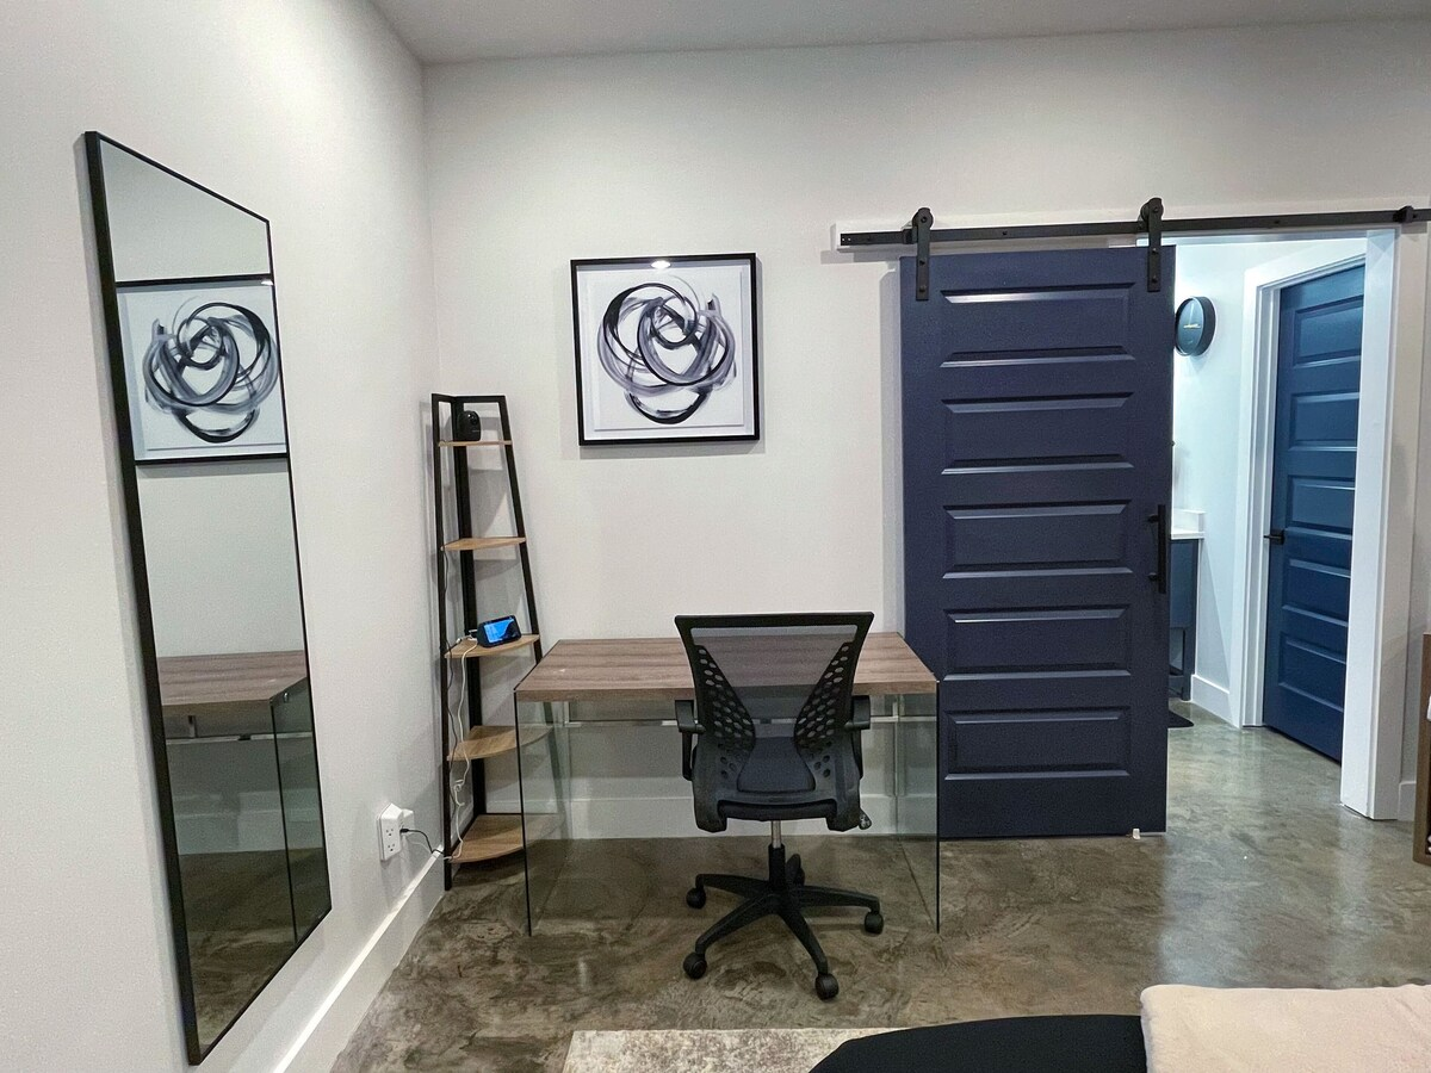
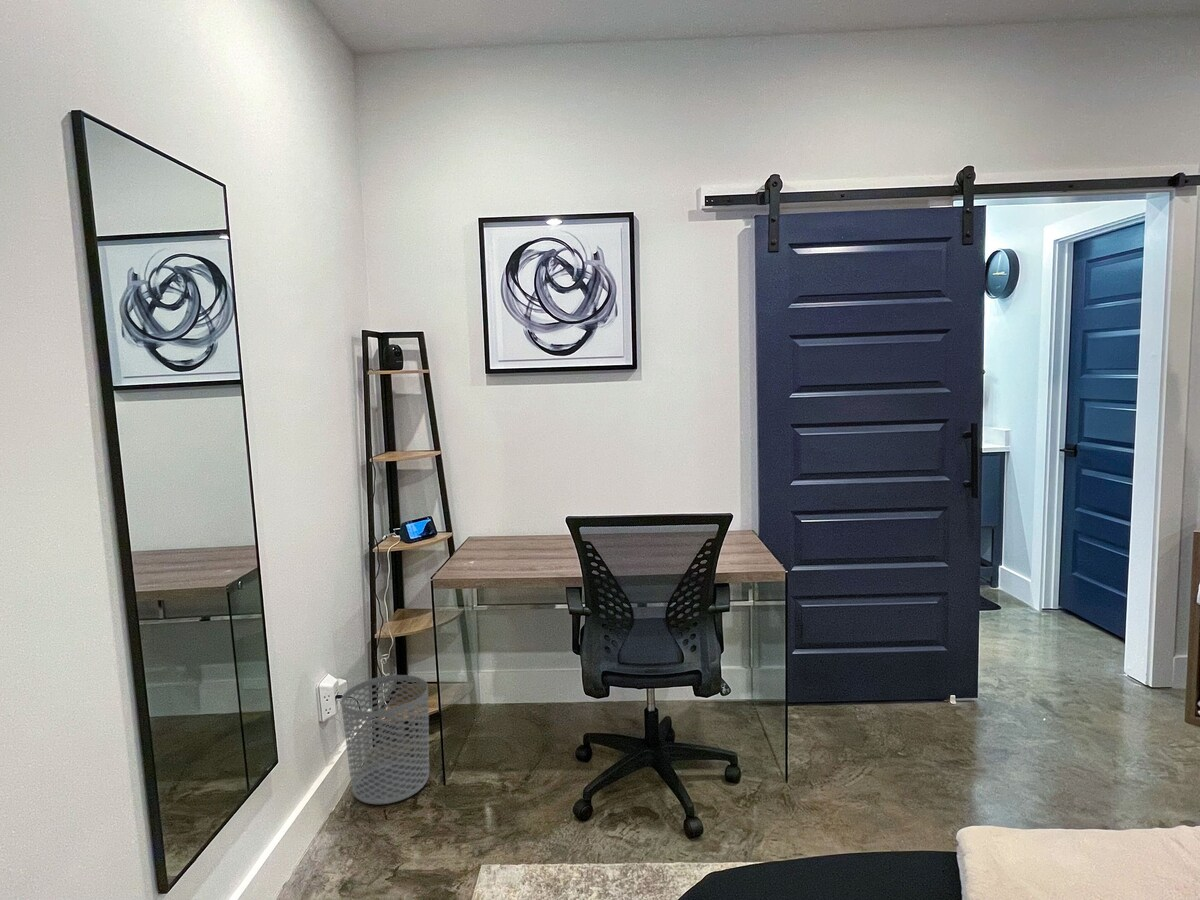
+ waste bin [340,674,430,805]
